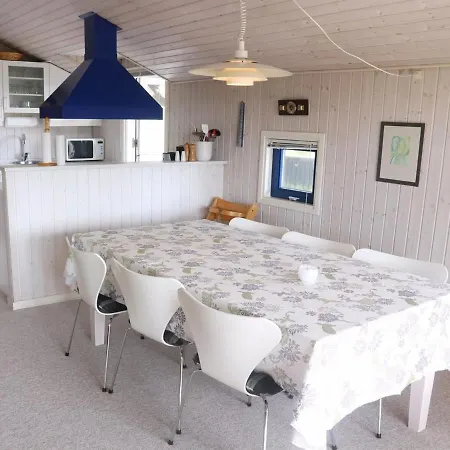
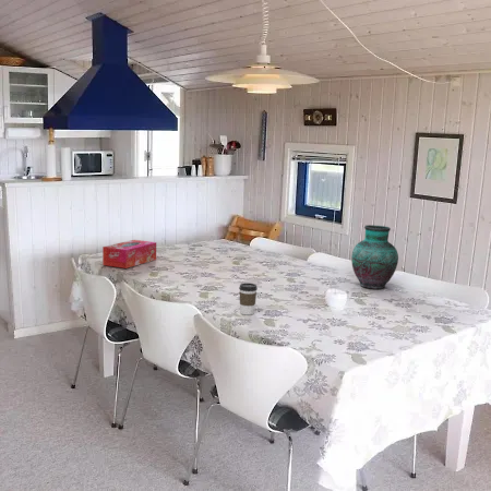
+ tissue box [101,239,157,270]
+ vase [350,224,399,290]
+ coffee cup [238,282,259,316]
